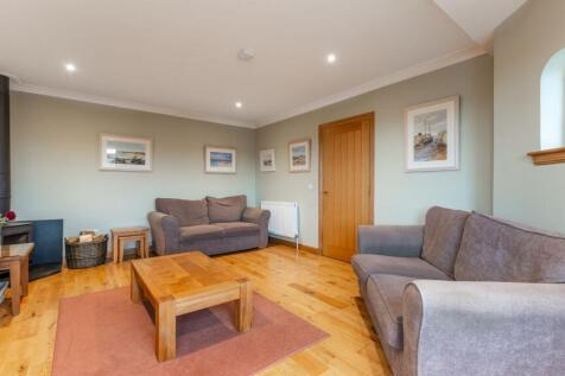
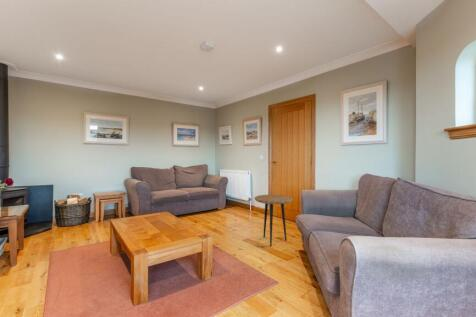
+ side table [254,194,294,247]
